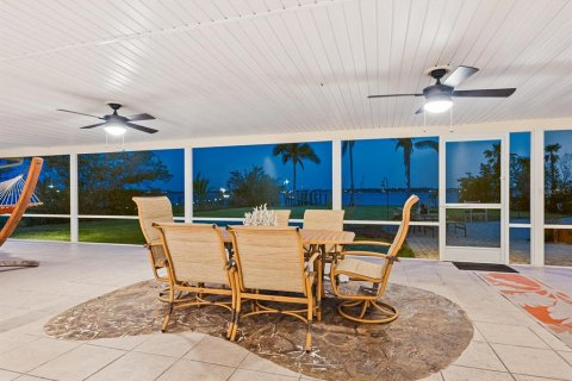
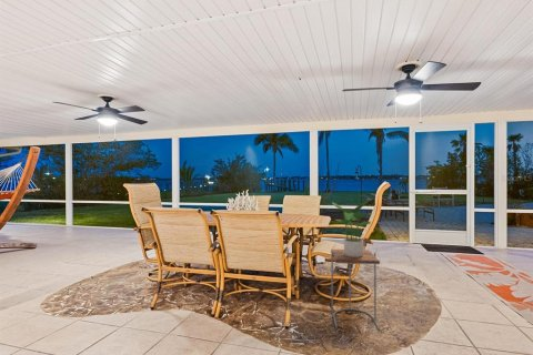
+ side table [330,248,382,332]
+ potted plant [331,200,373,257]
